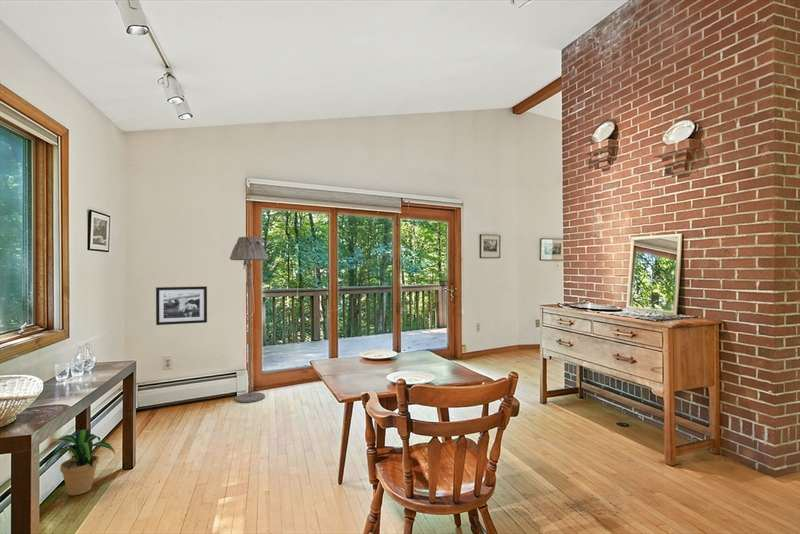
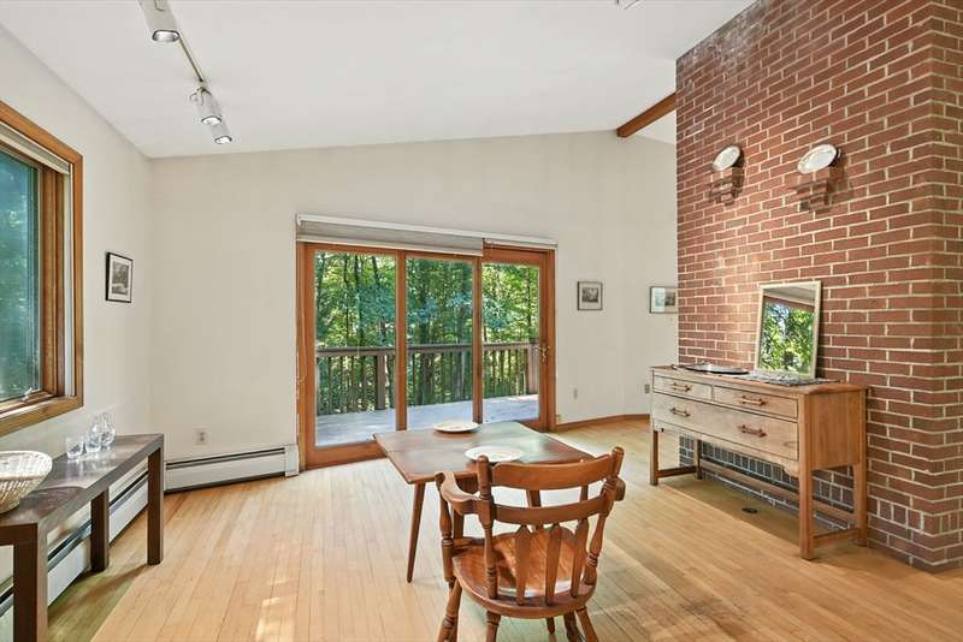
- floor lamp [229,236,269,404]
- potted plant [44,428,116,496]
- picture frame [155,285,208,326]
